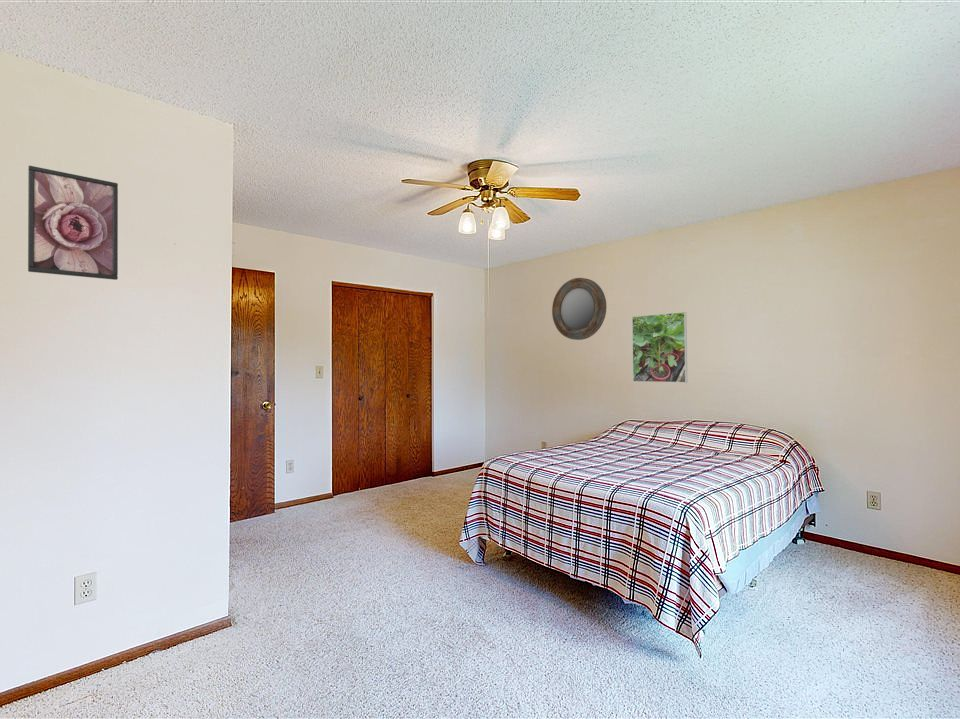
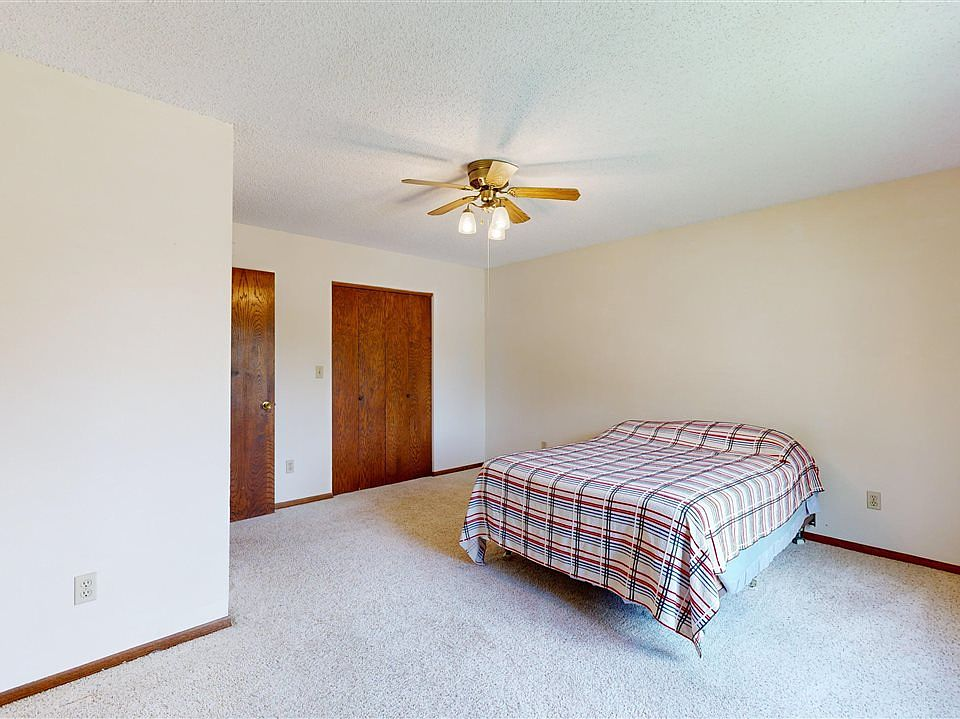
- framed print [631,311,688,384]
- home mirror [551,277,607,341]
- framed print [27,165,119,281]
